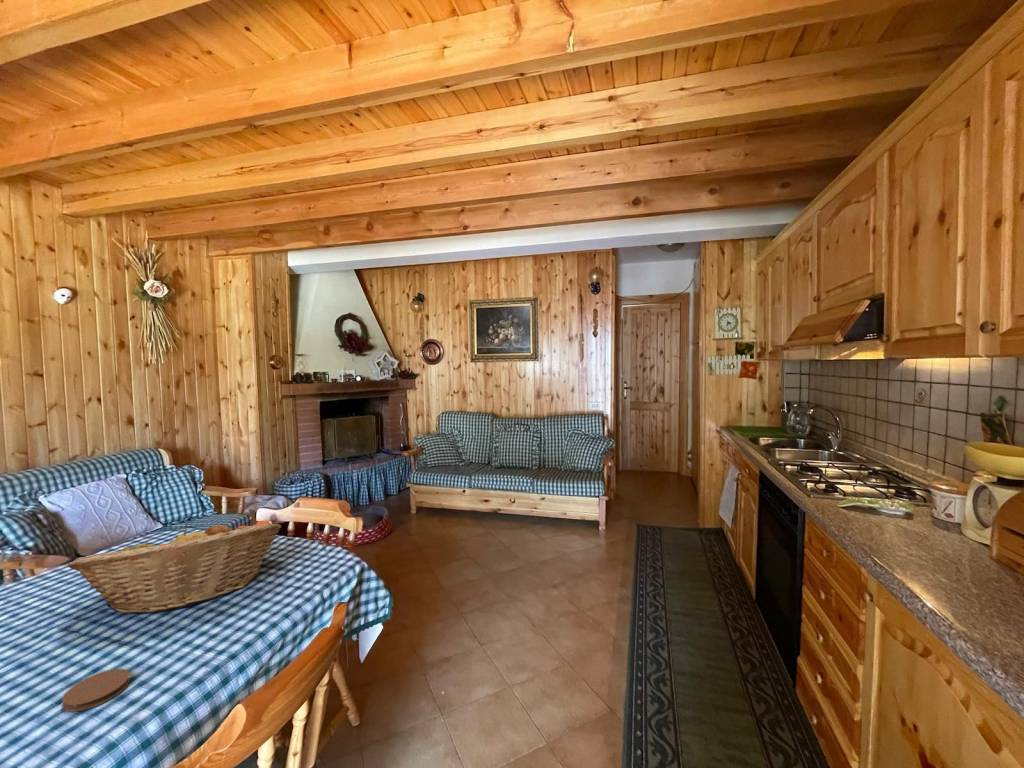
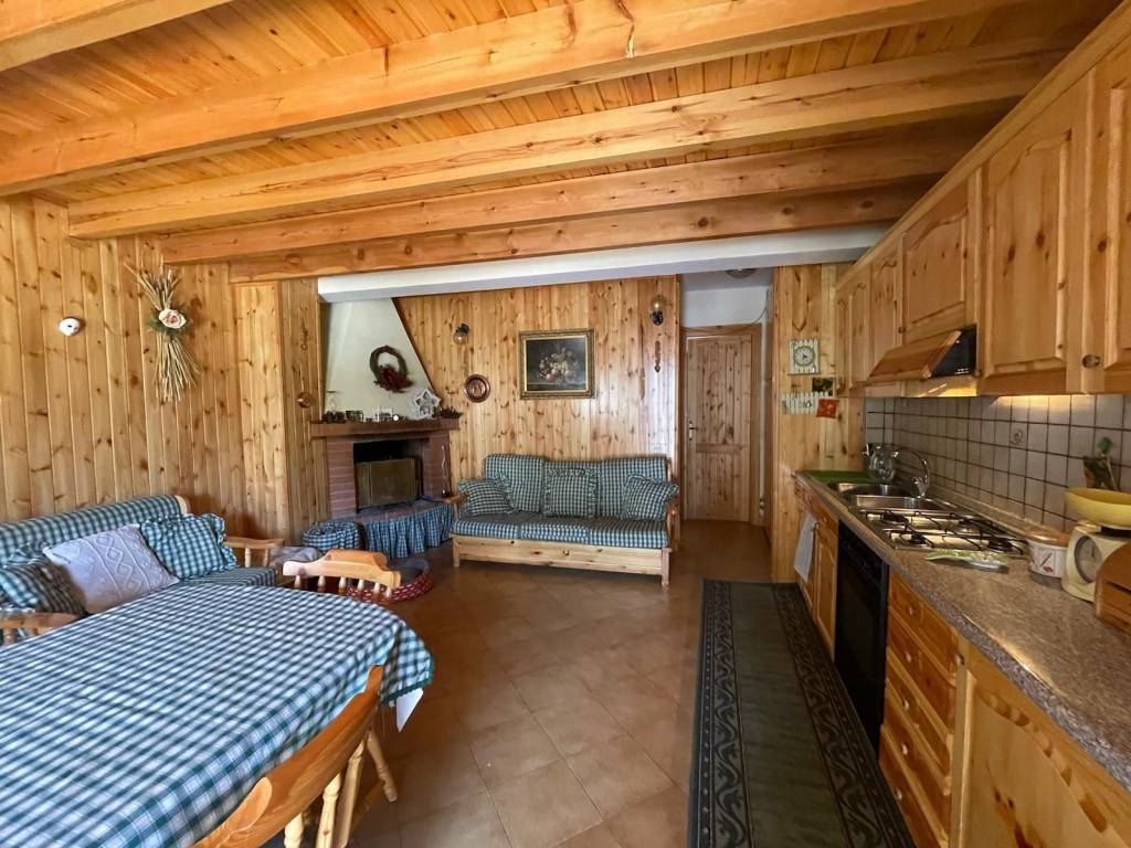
- fruit basket [67,520,282,615]
- coaster [61,668,131,713]
